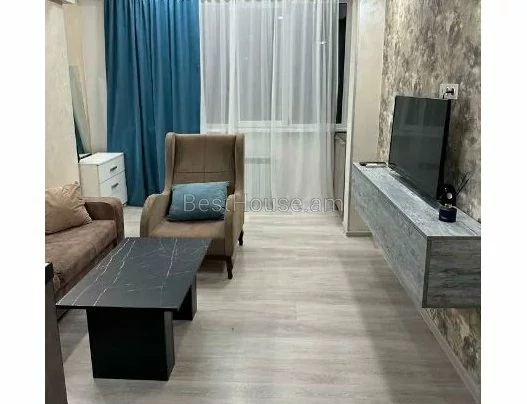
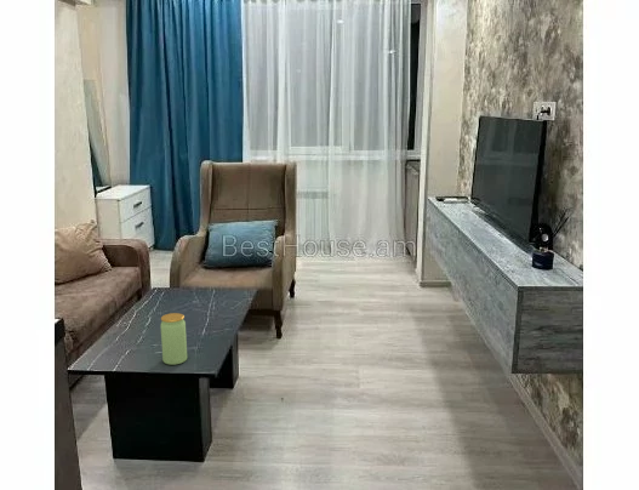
+ jar [160,312,188,366]
